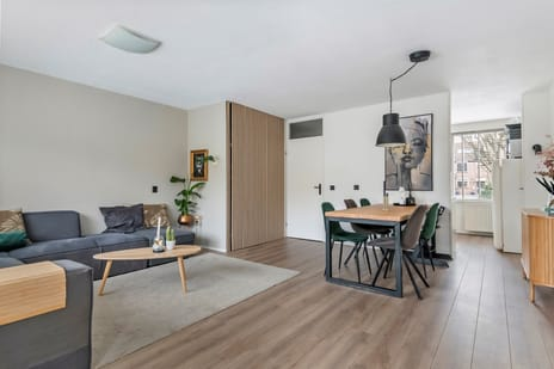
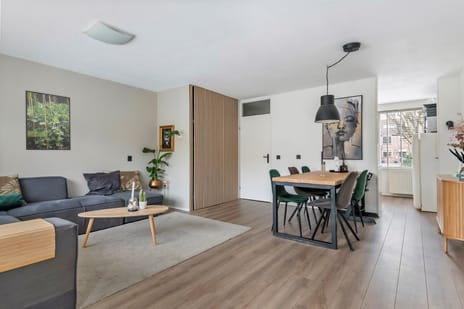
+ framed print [24,90,72,151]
